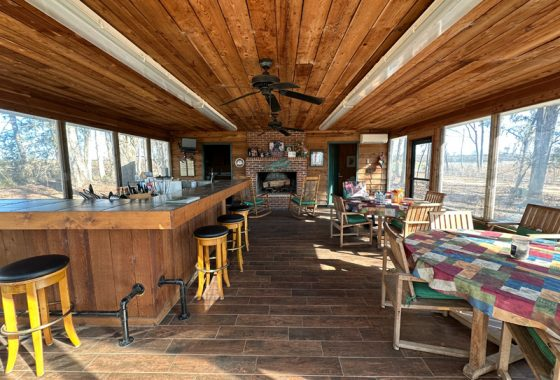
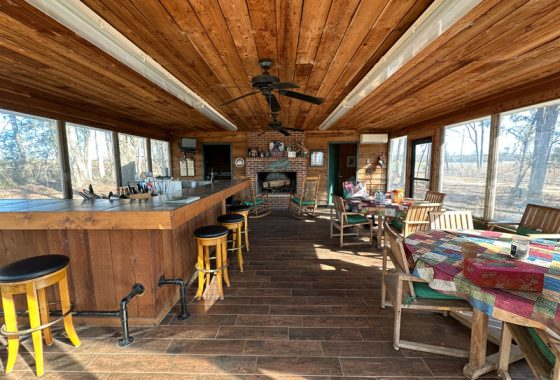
+ tissue box [462,258,545,293]
+ coffee cup [460,241,479,263]
